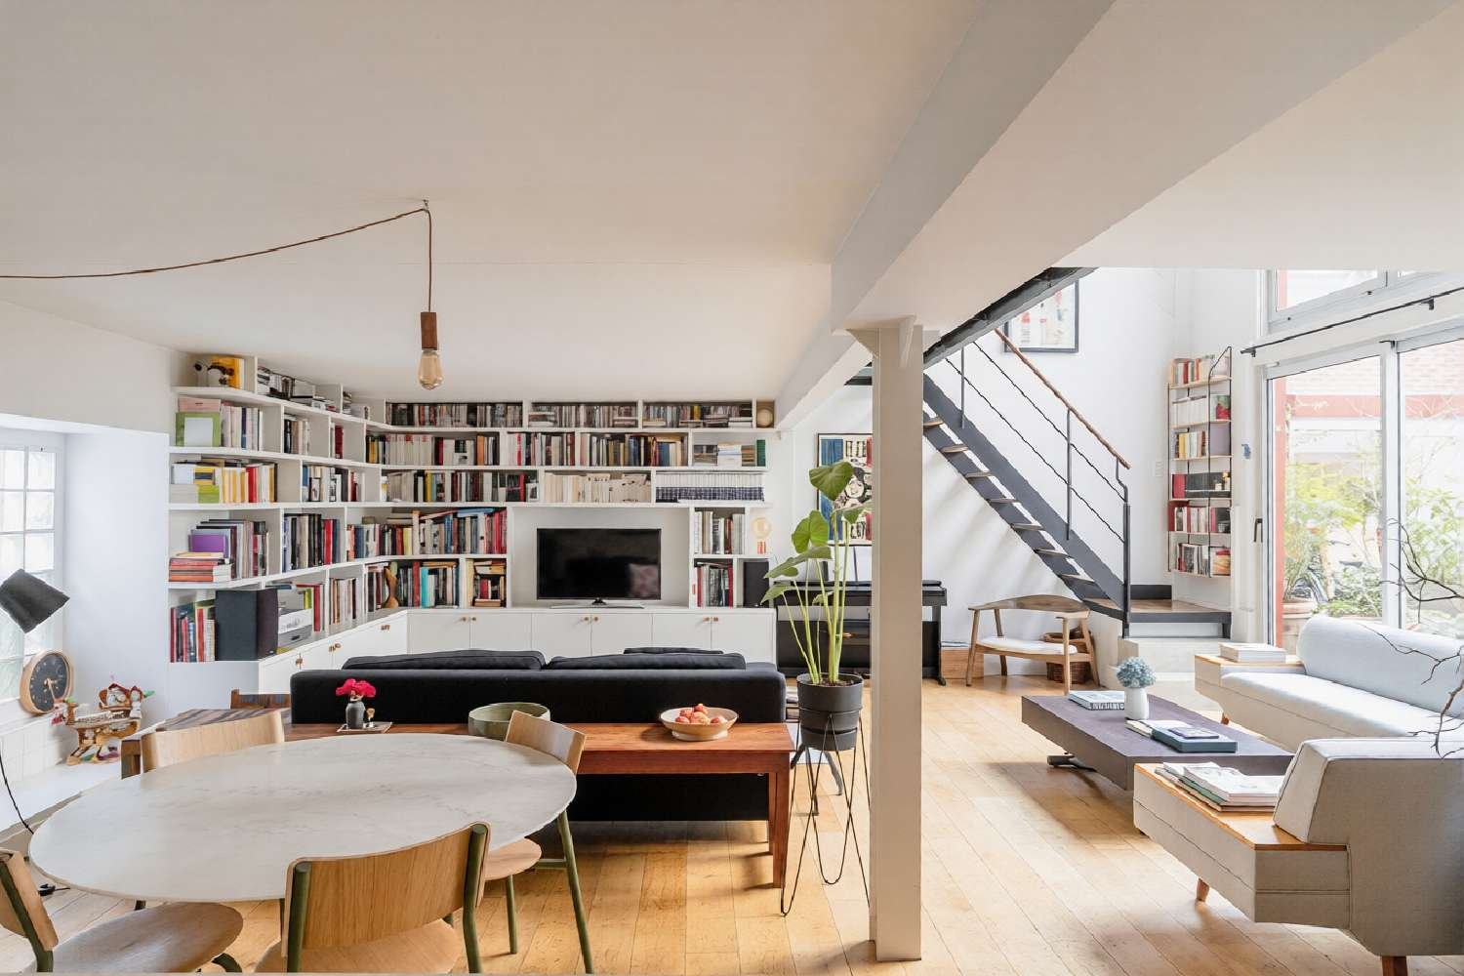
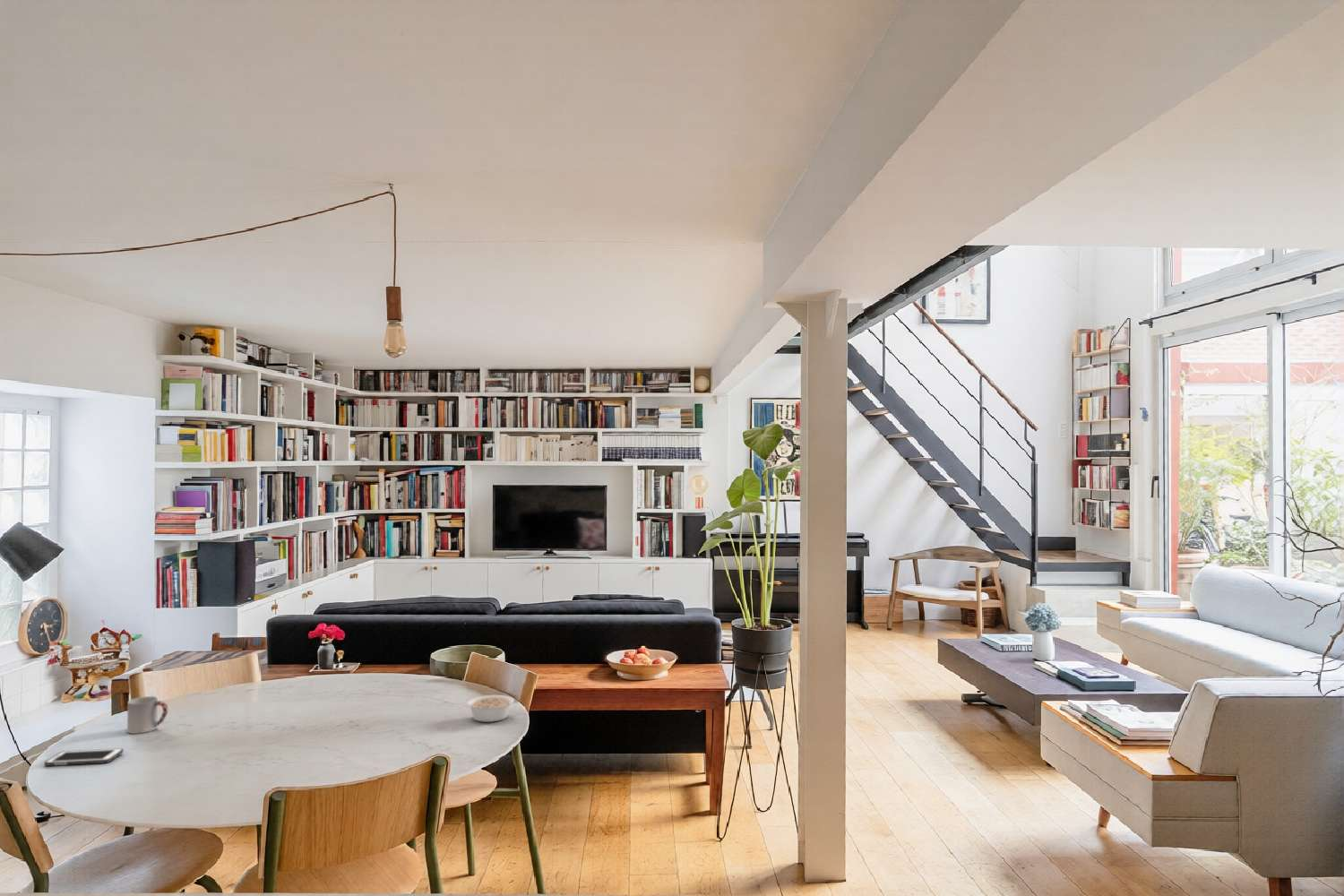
+ cup [126,695,168,735]
+ cell phone [44,747,125,767]
+ legume [465,694,518,723]
